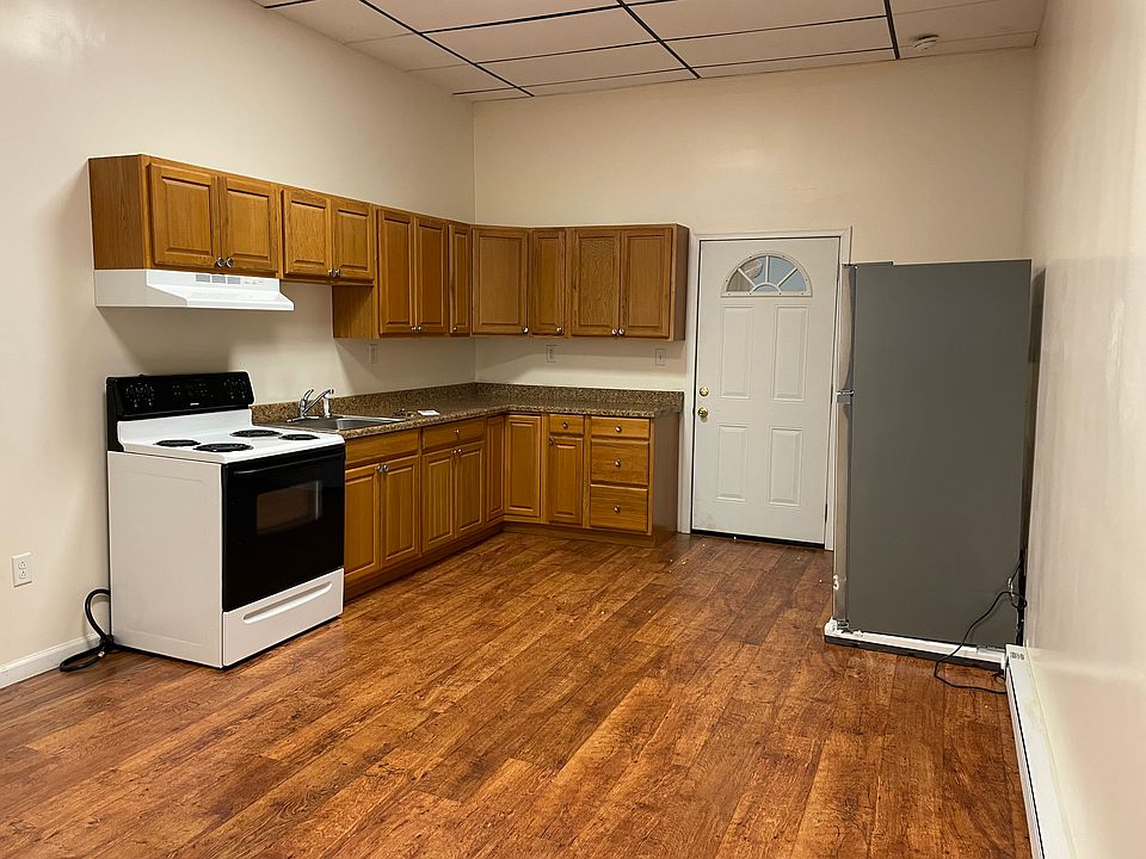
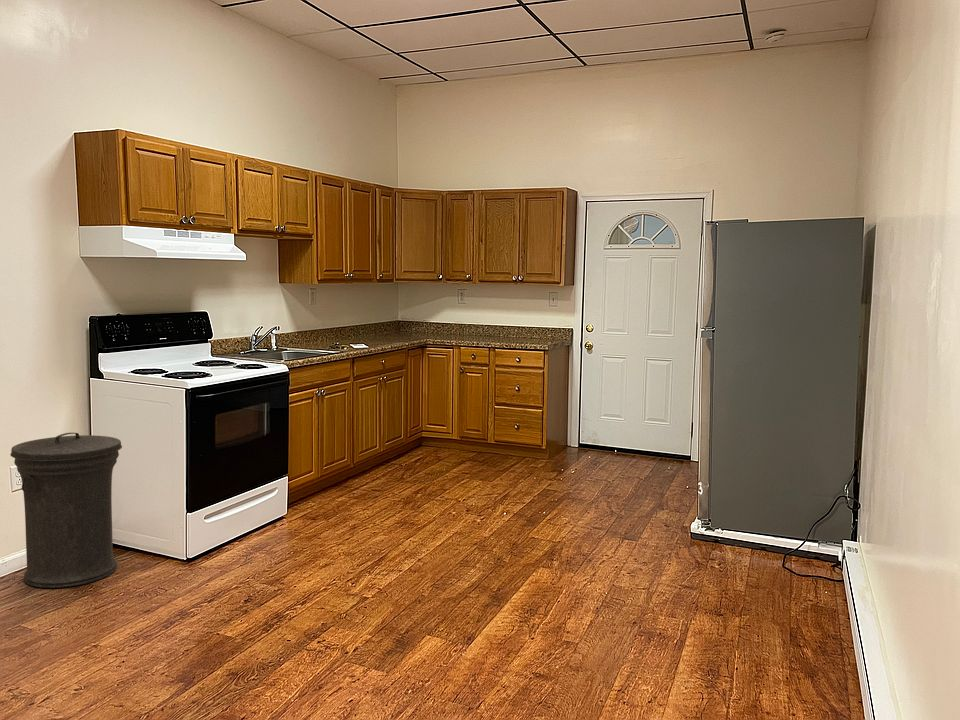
+ trash can [9,432,123,589]
